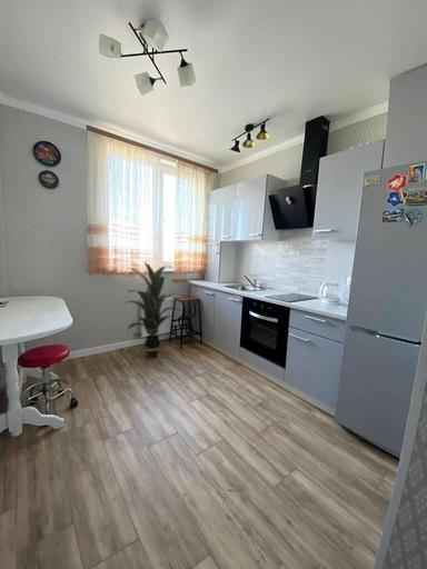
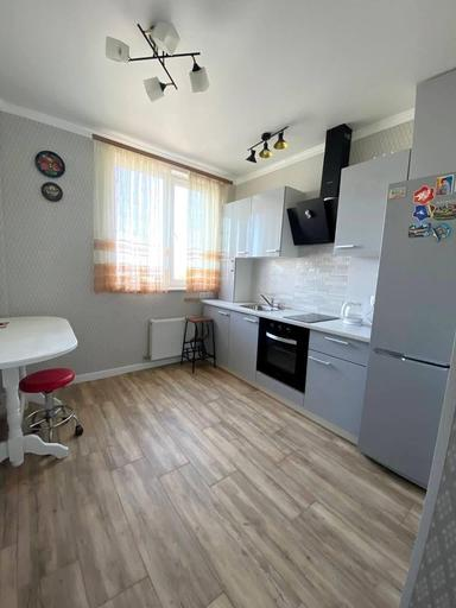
- indoor plant [123,259,183,359]
